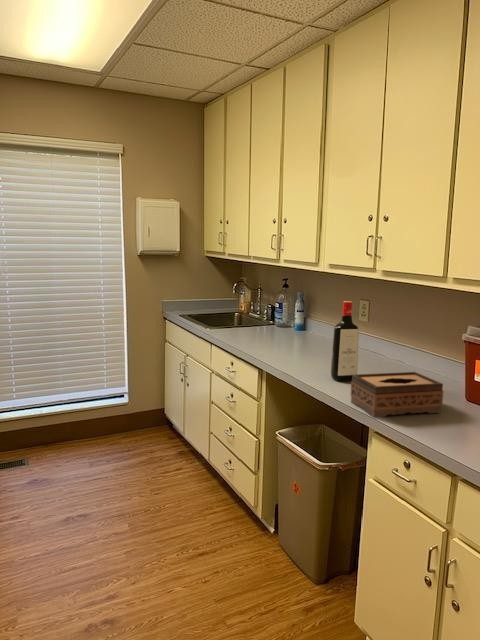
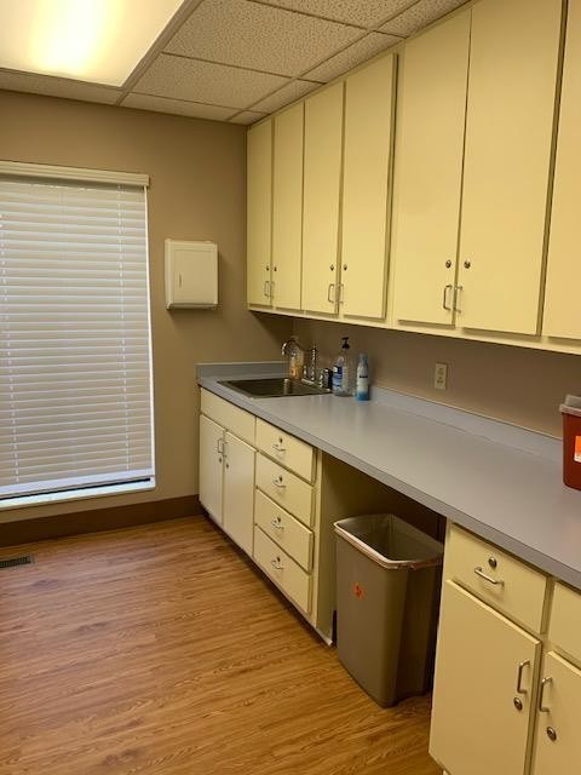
- liquor bottle [330,300,360,382]
- tissue box [349,371,444,418]
